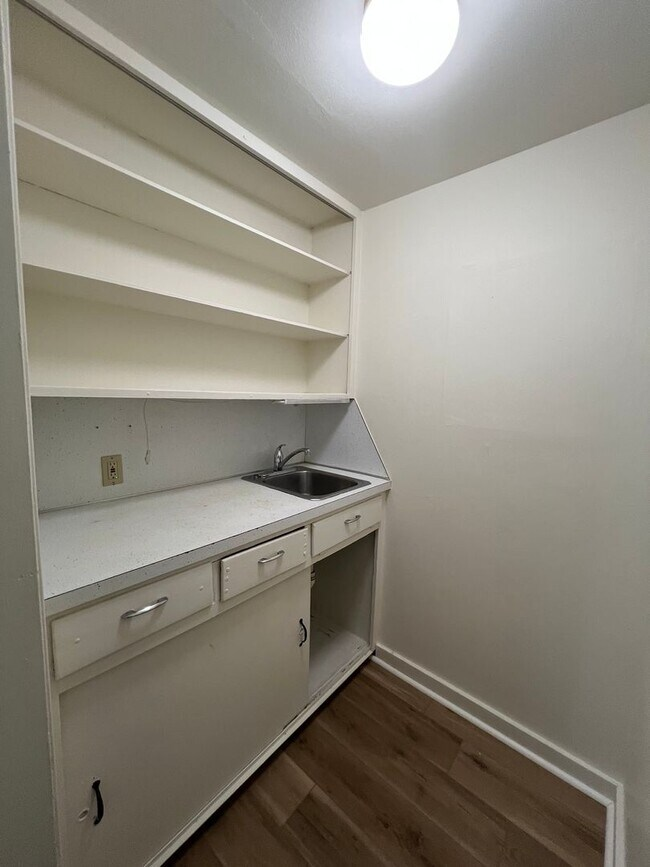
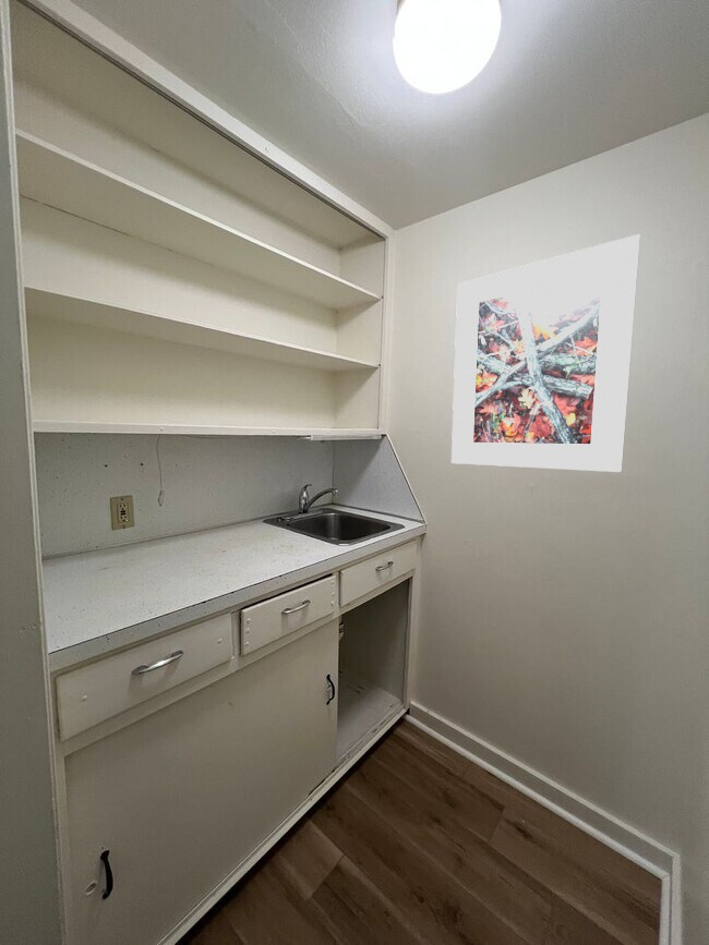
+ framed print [450,233,641,473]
